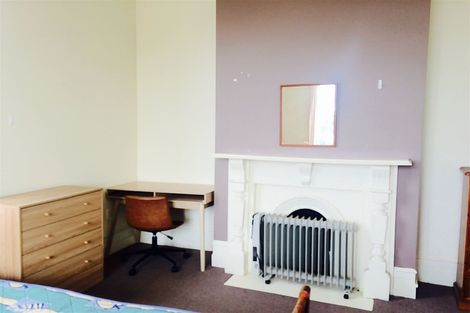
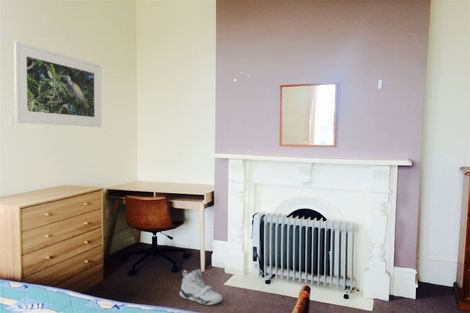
+ sneaker [179,268,223,306]
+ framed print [13,40,102,128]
